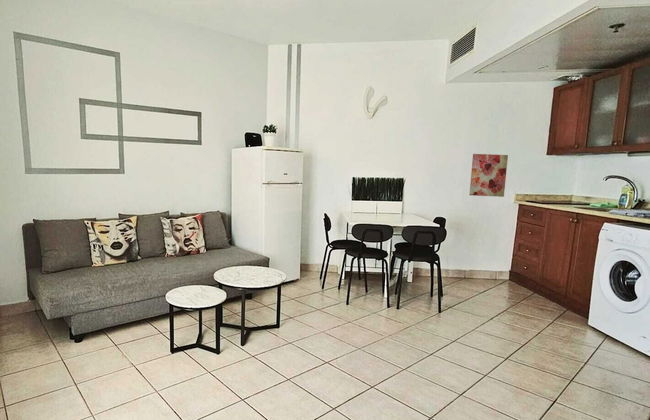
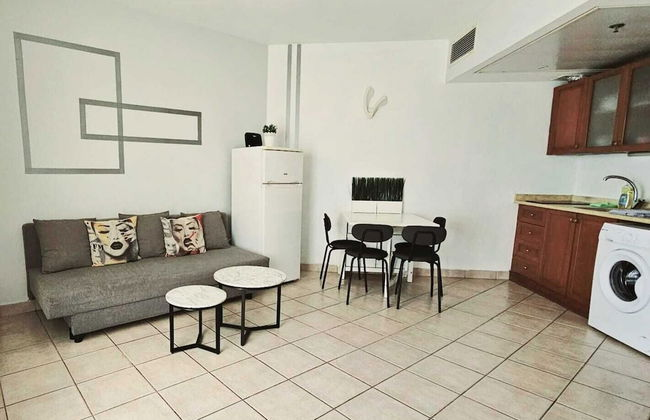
- wall art [468,153,509,198]
